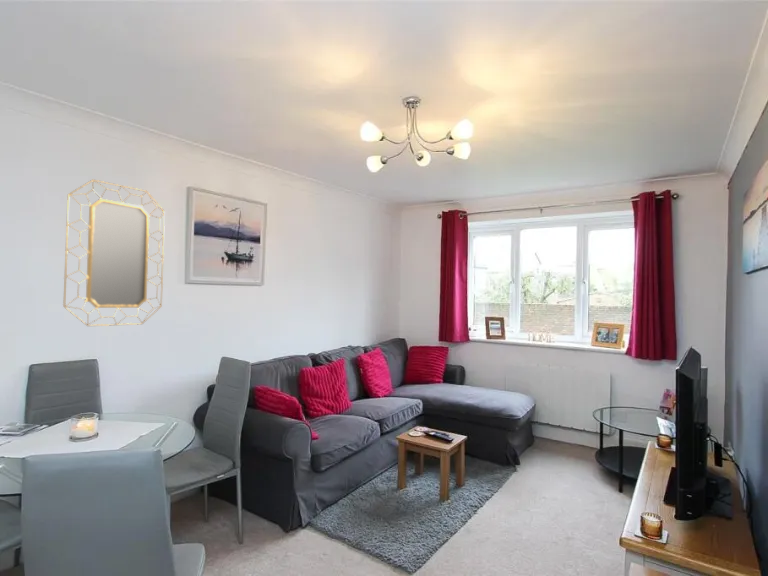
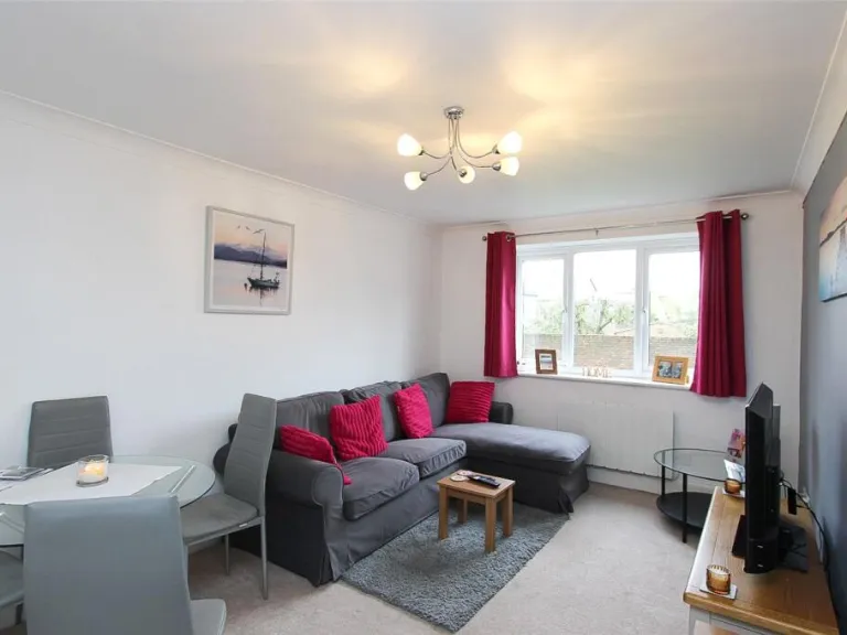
- home mirror [62,178,166,327]
